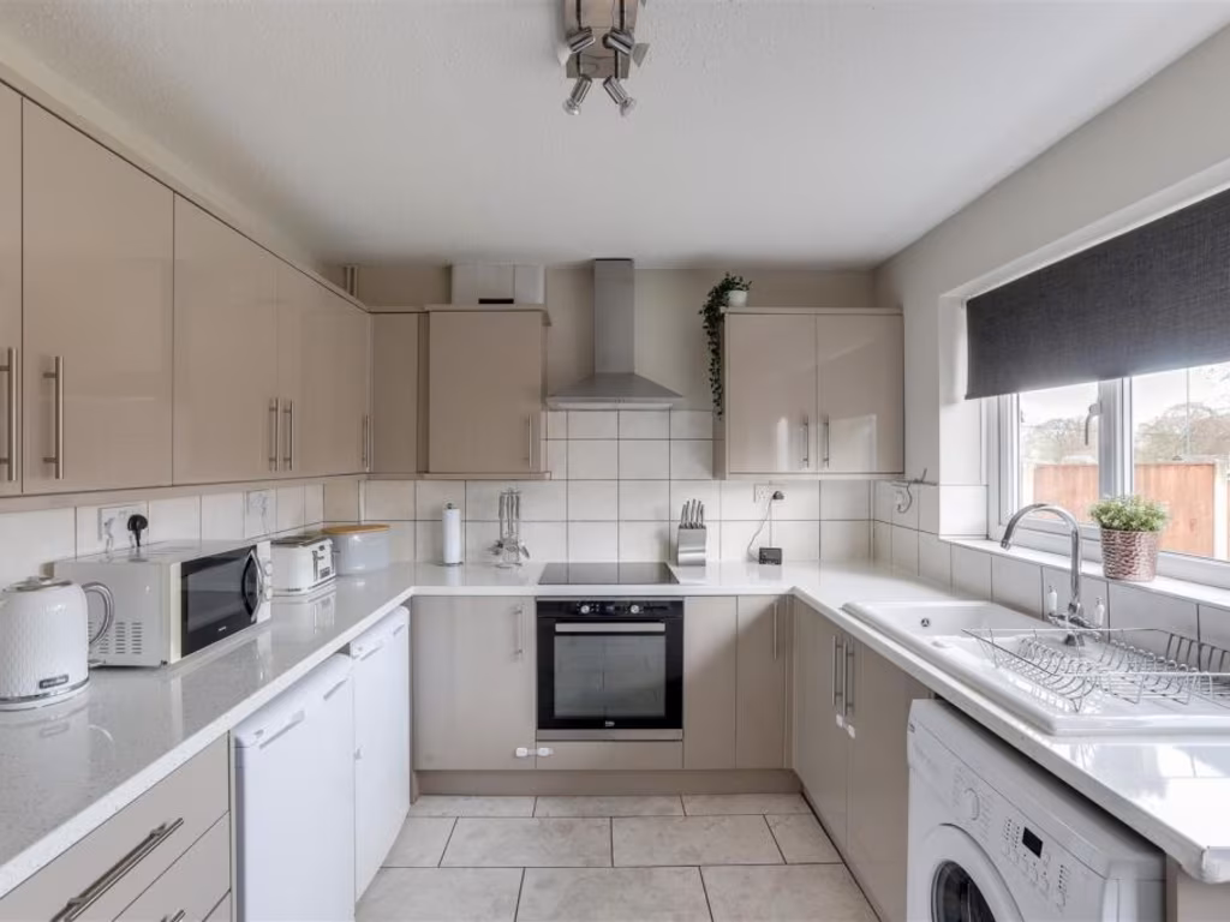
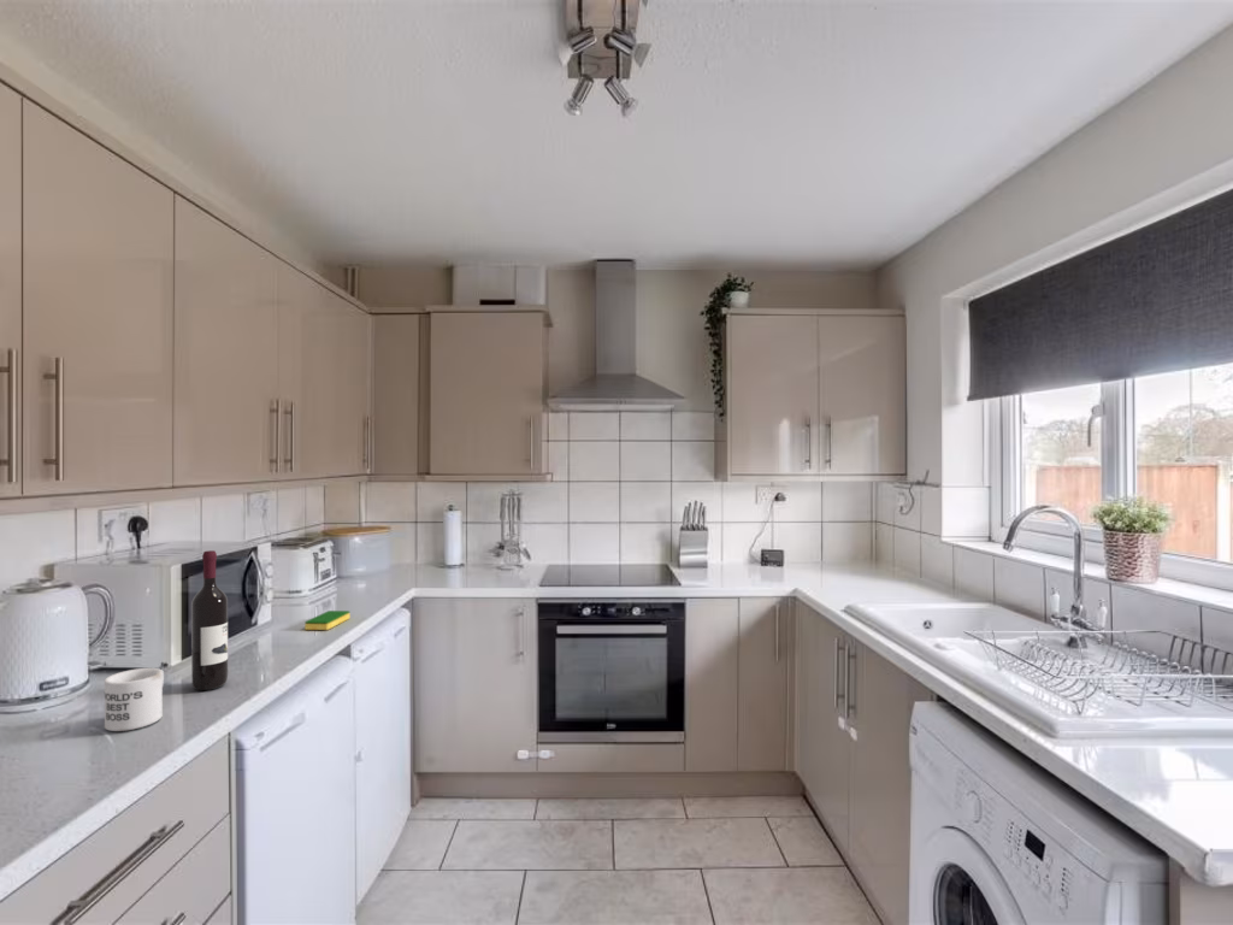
+ wine bottle [190,549,229,691]
+ mug [104,667,165,732]
+ dish sponge [303,609,350,631]
